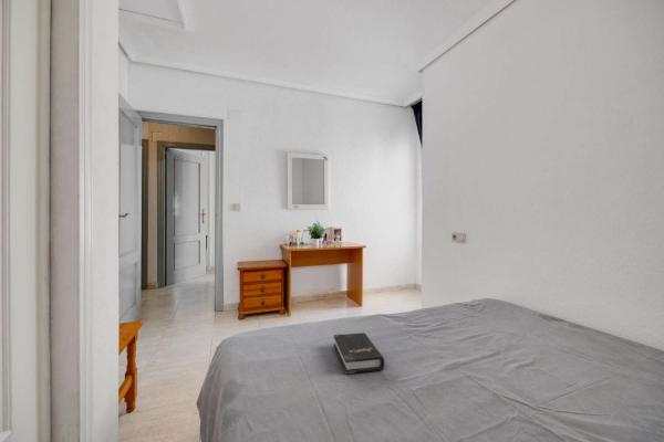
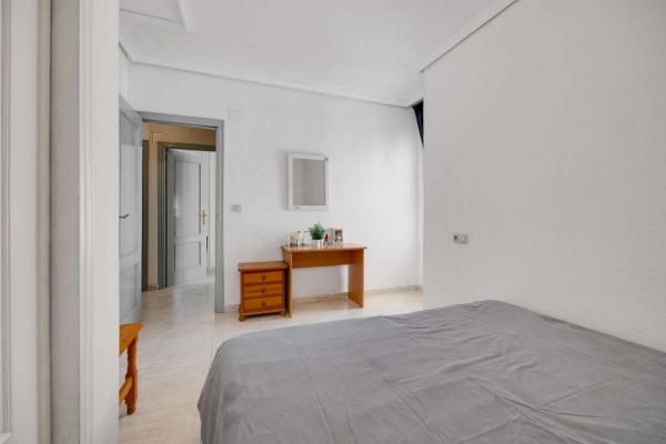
- hardback book [333,332,385,376]
